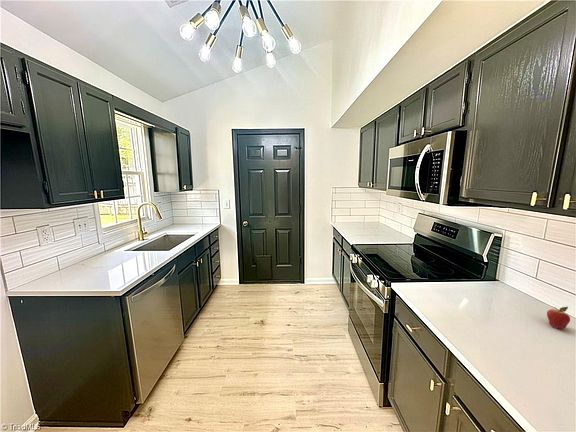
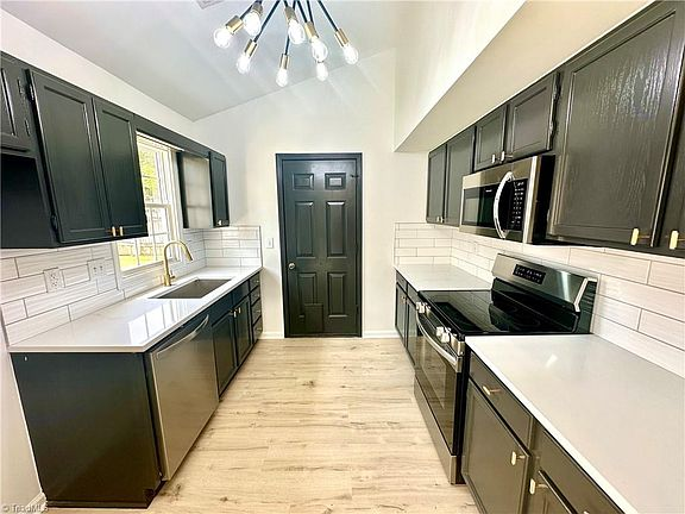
- fruit [546,306,571,330]
